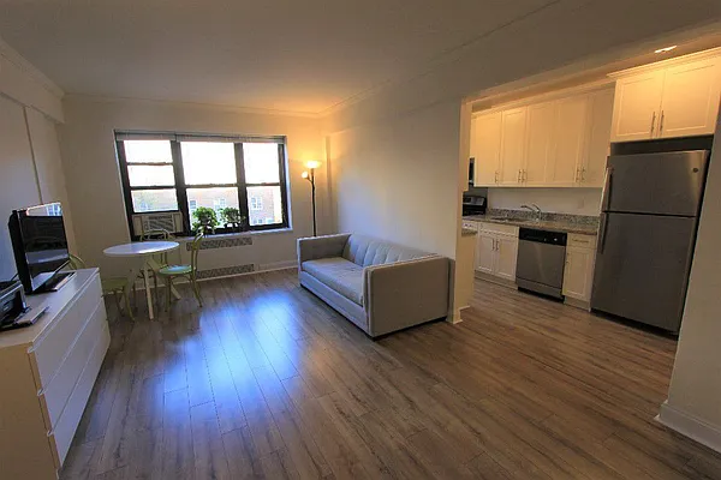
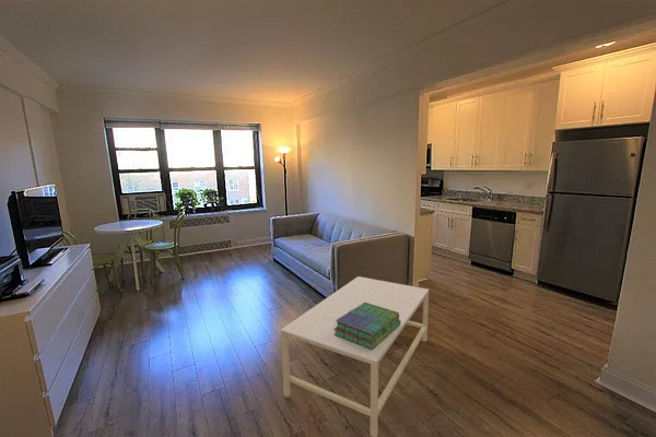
+ stack of books [333,303,401,350]
+ coffee table [280,275,430,437]
